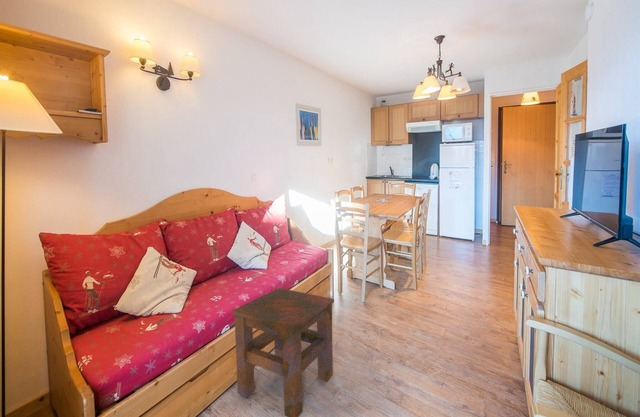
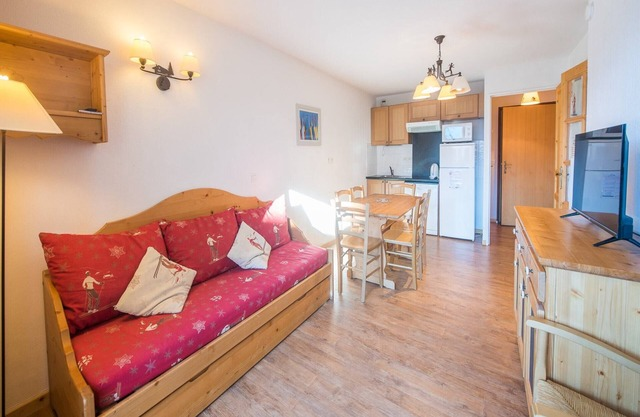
- side table [231,287,335,417]
